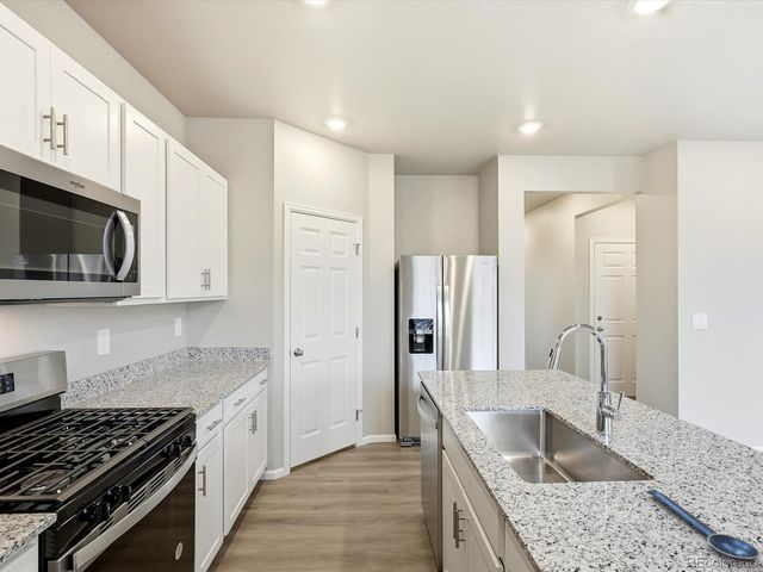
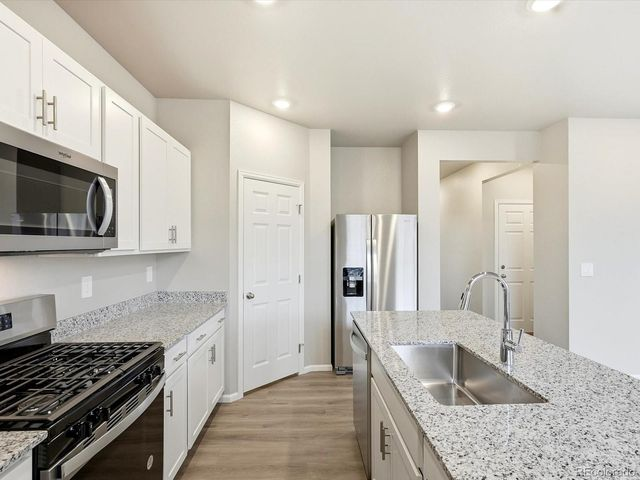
- spoon [645,489,762,564]
